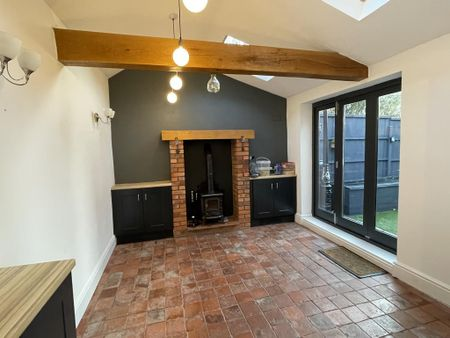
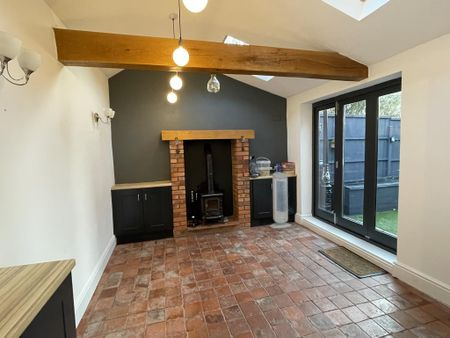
+ air purifier [269,171,292,229]
